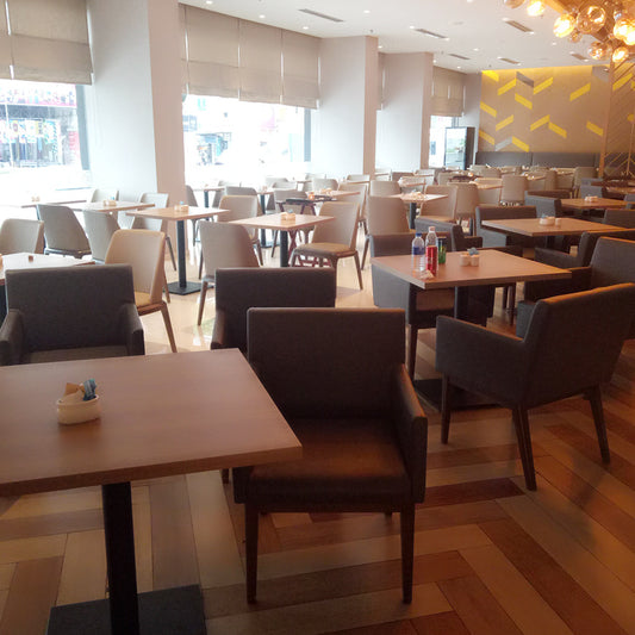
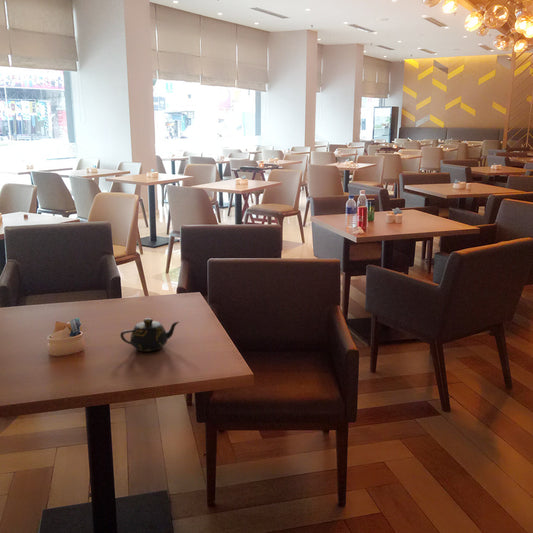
+ teapot [119,317,180,353]
